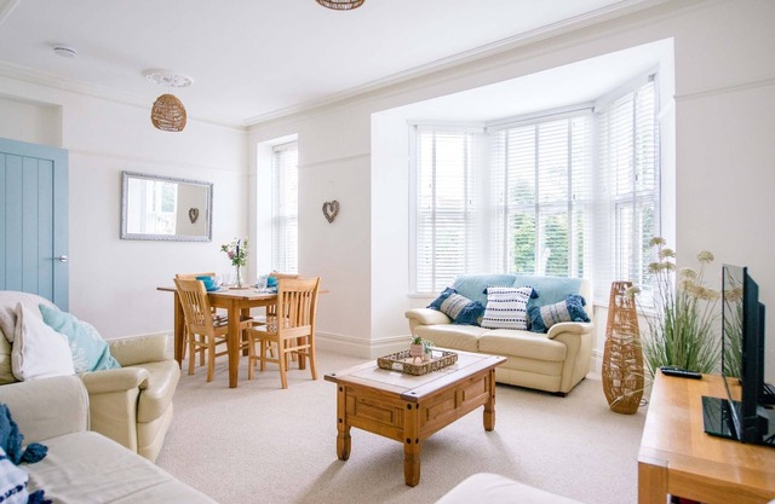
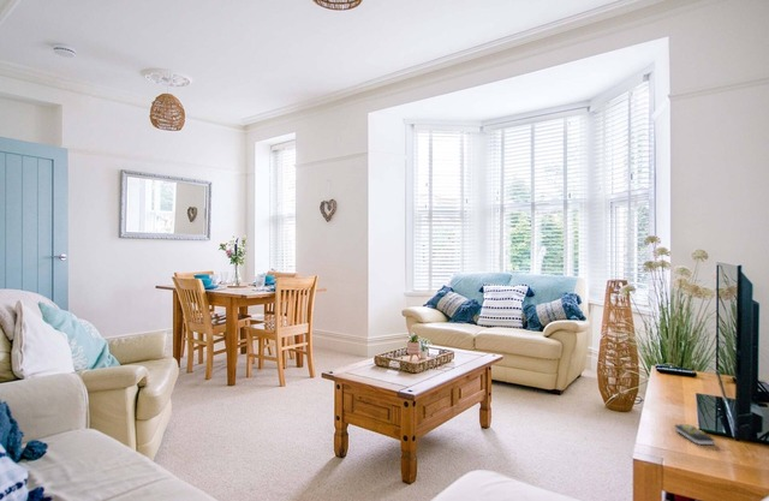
+ remote control [674,423,716,446]
